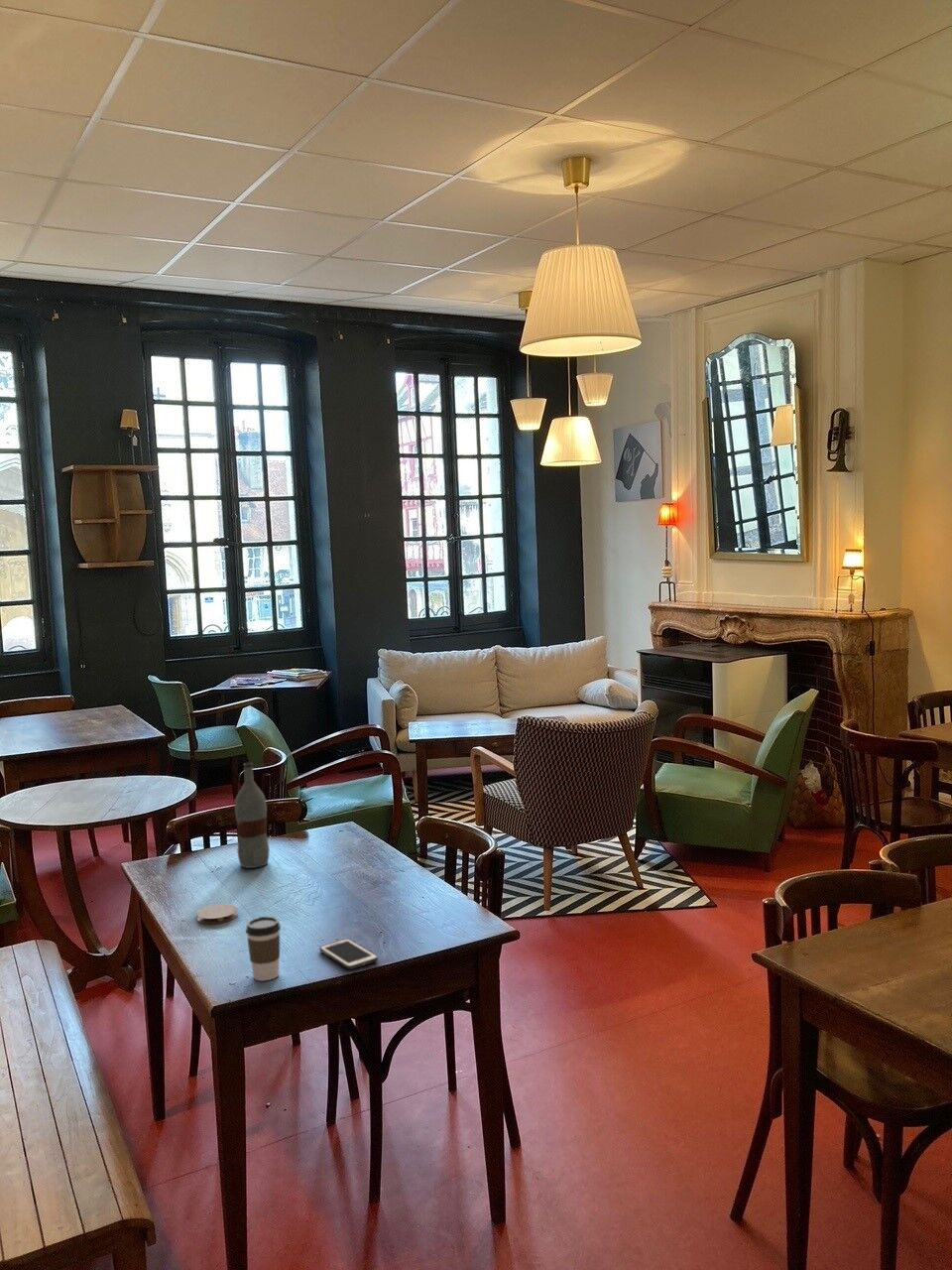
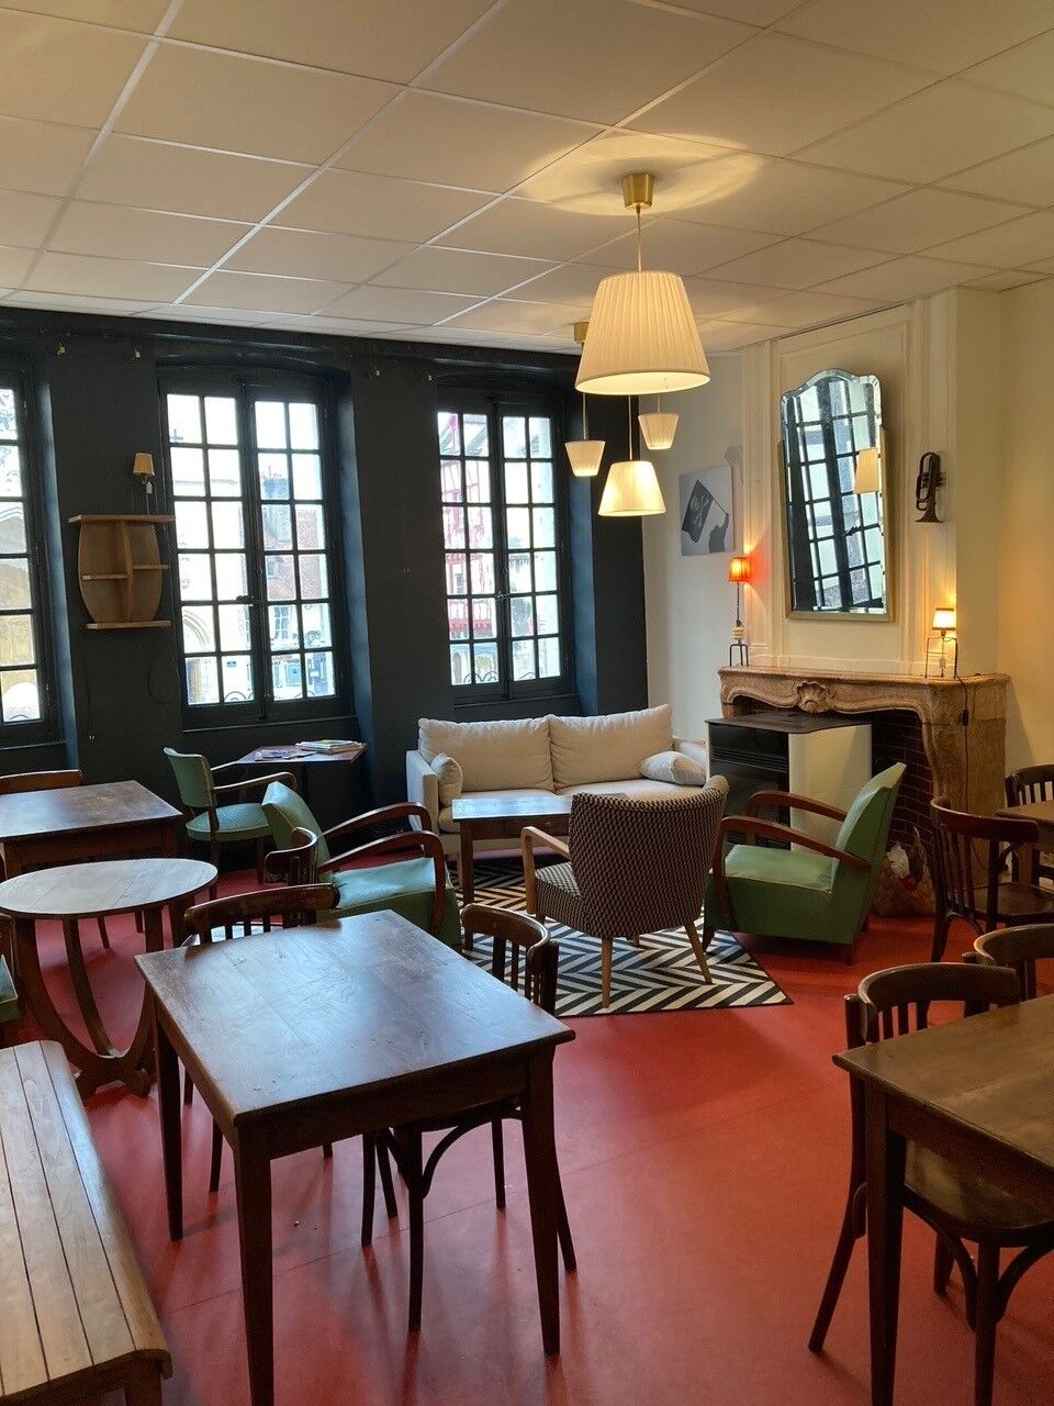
- bottle [234,761,271,869]
- coffee cup [245,915,282,982]
- cell phone [318,938,379,970]
- coaster [196,903,239,925]
